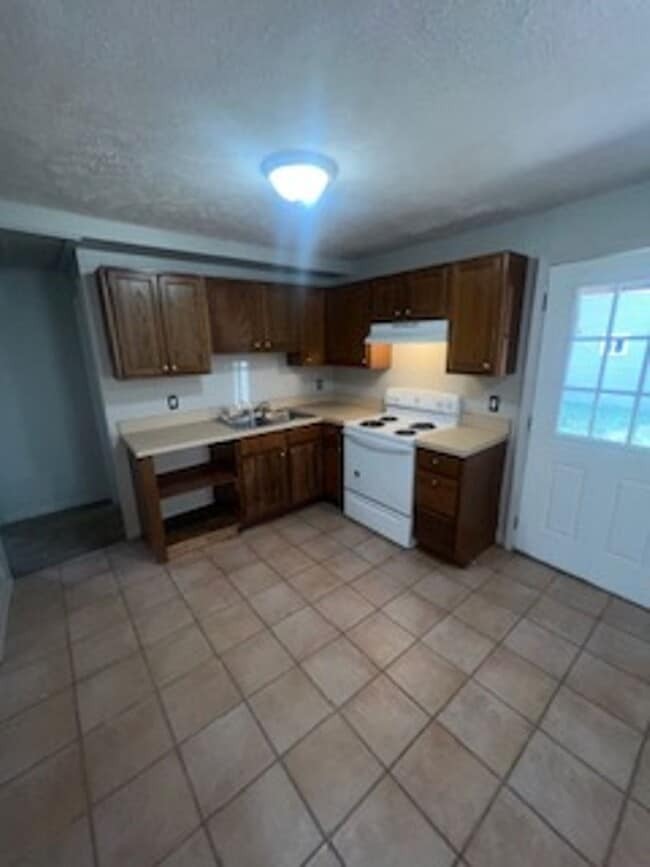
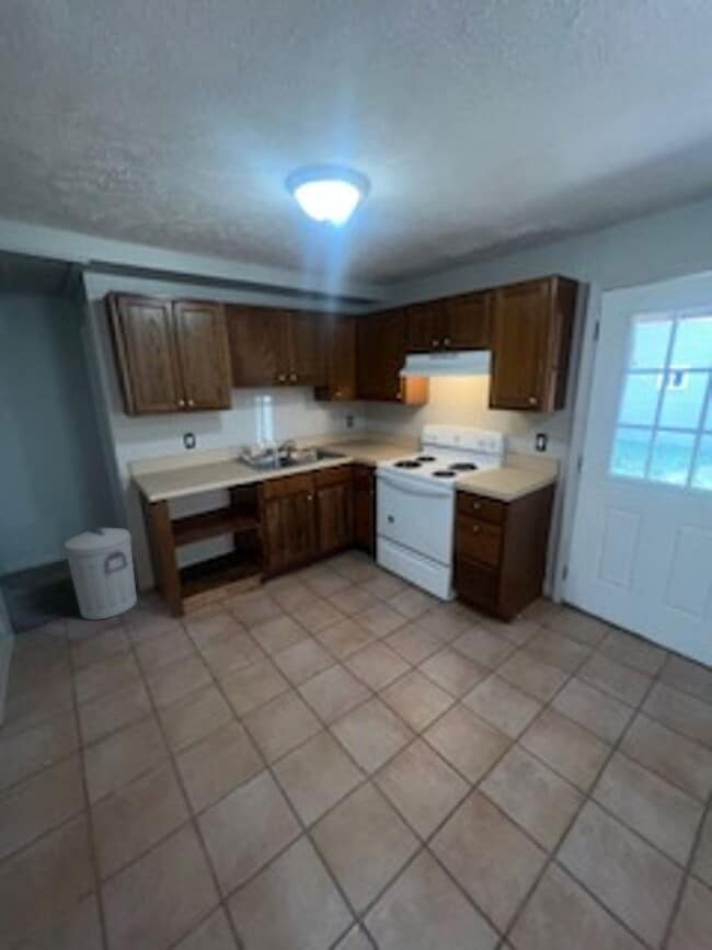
+ trash can [64,527,138,621]
